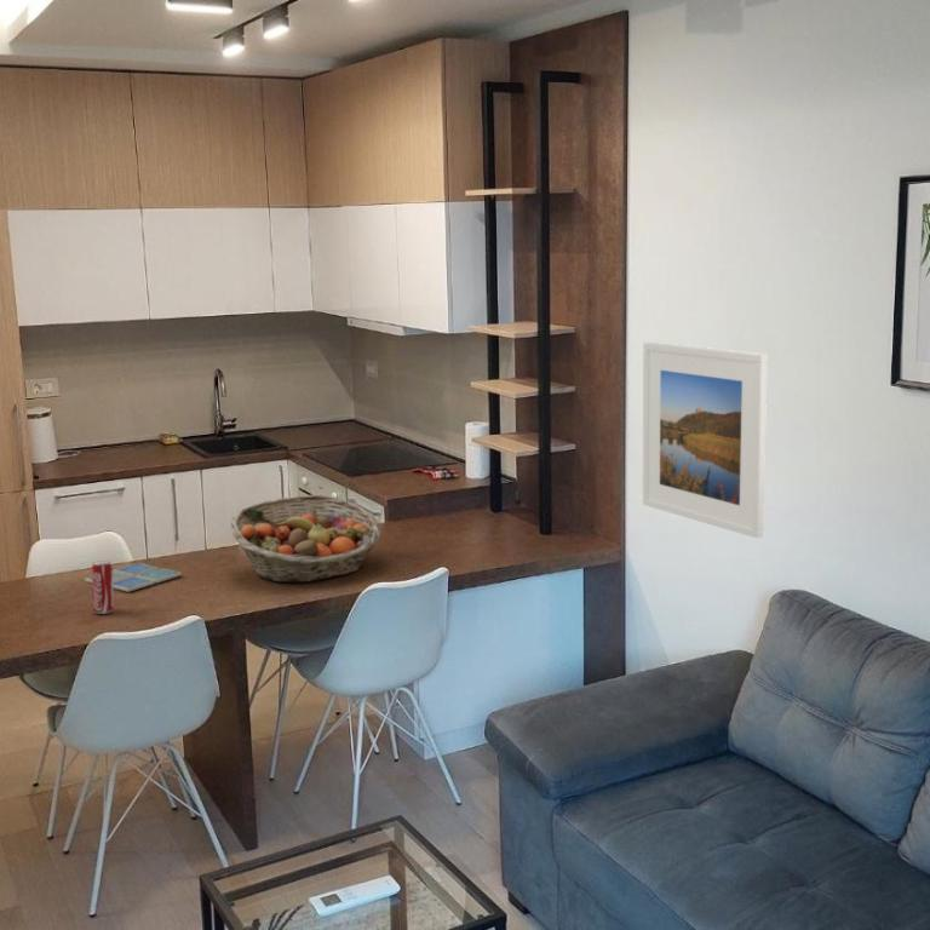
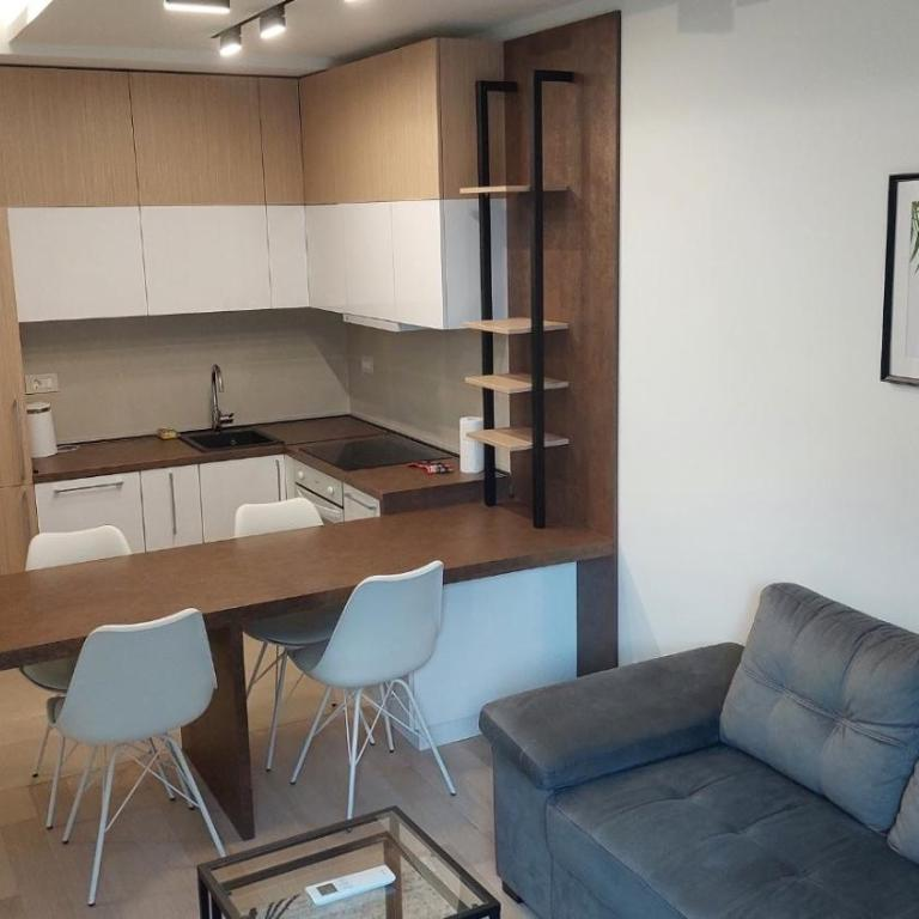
- drink coaster [84,562,183,593]
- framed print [642,341,769,539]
- fruit basket [229,494,383,584]
- beverage can [91,559,115,615]
